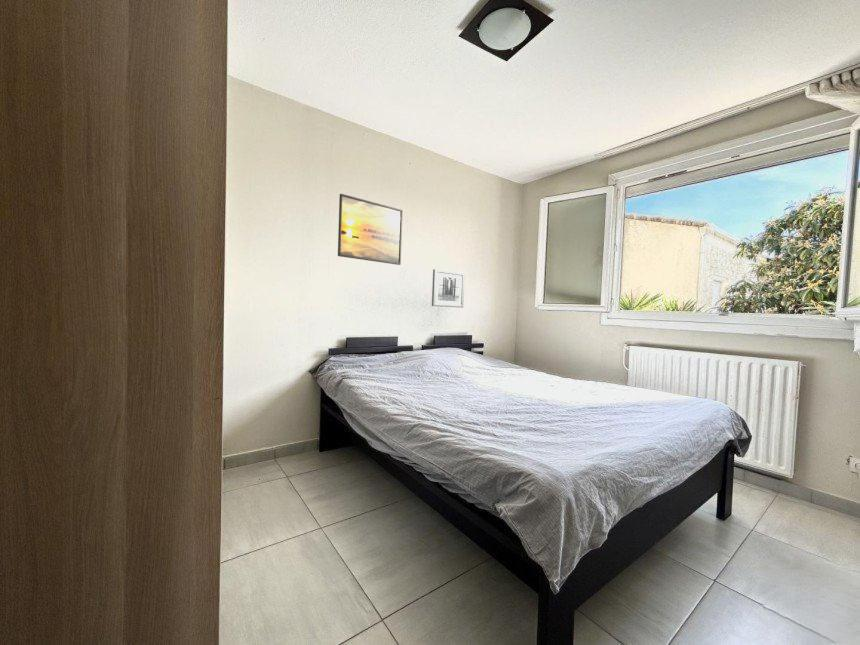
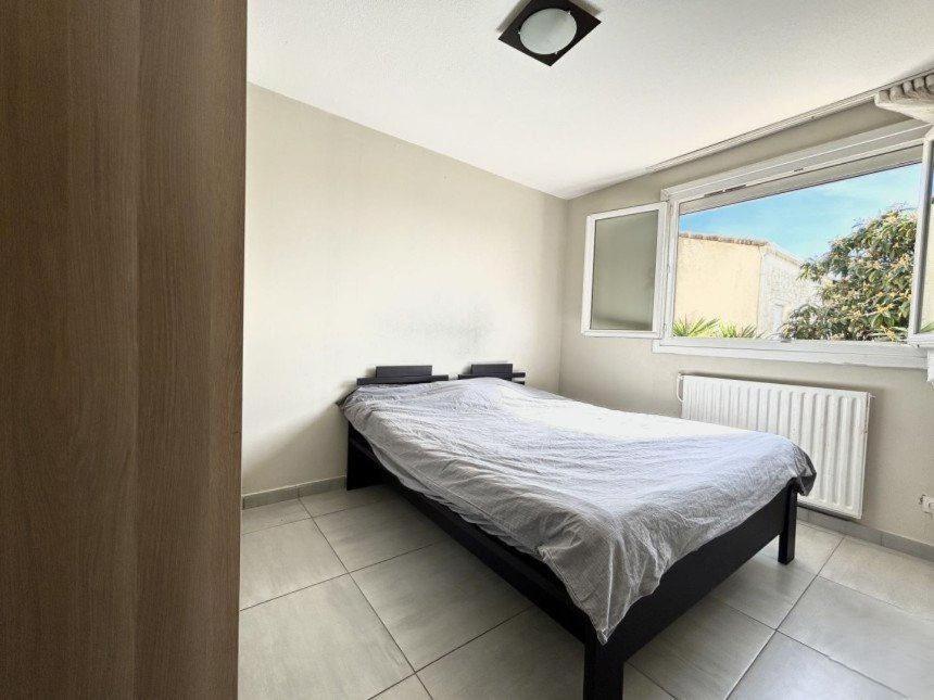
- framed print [337,193,404,266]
- wall art [431,268,466,309]
